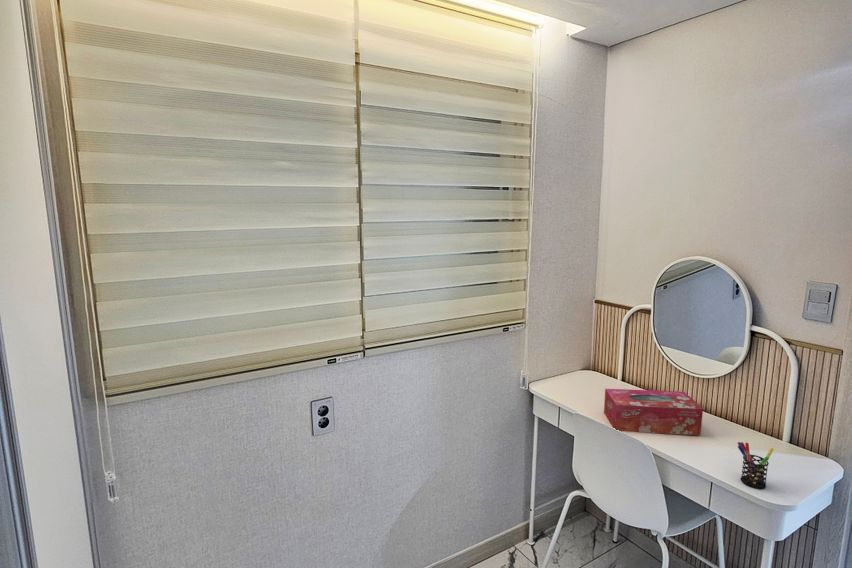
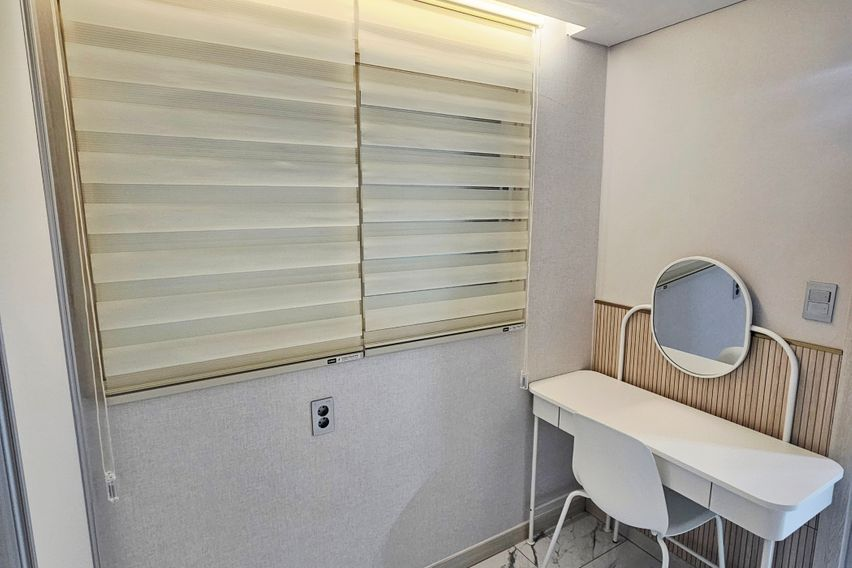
- tissue box [603,388,704,436]
- pen holder [737,441,775,490]
